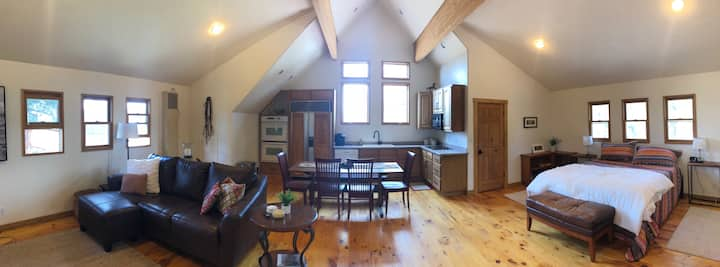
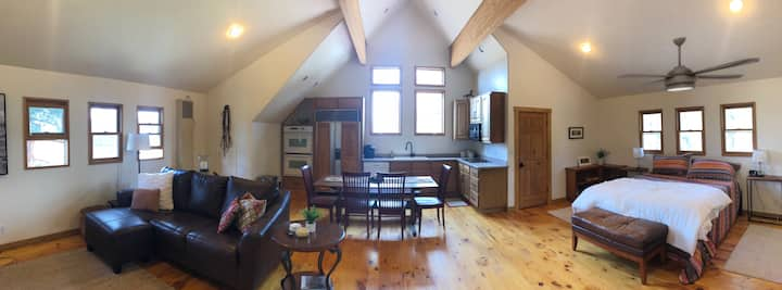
+ ceiling fan [616,36,761,92]
